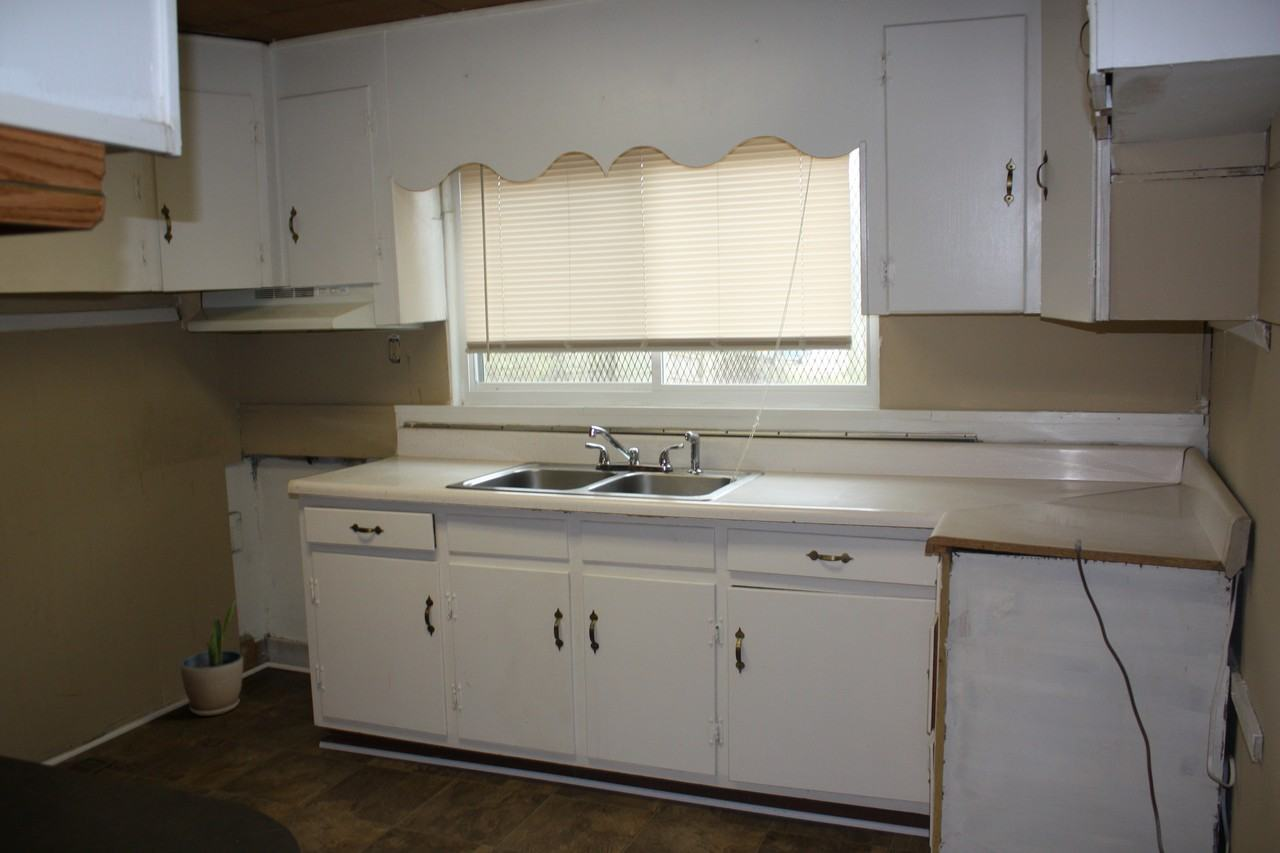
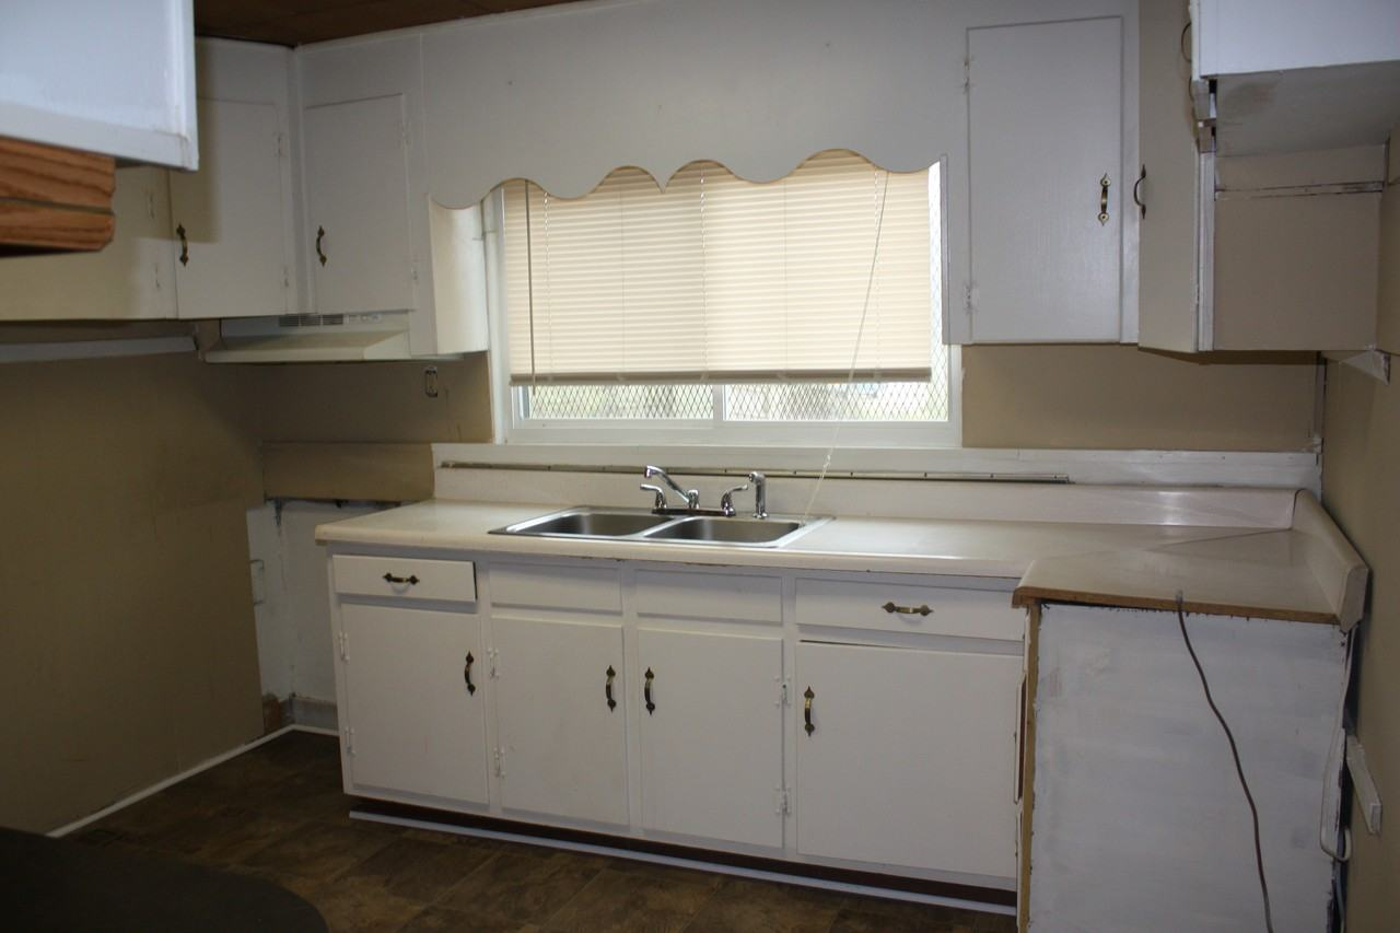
- potted plant [179,599,244,717]
